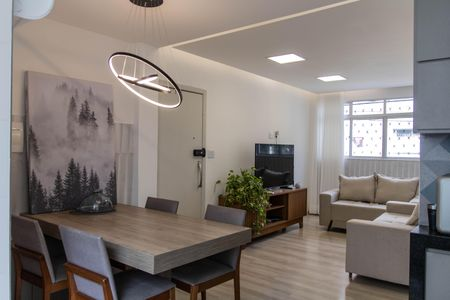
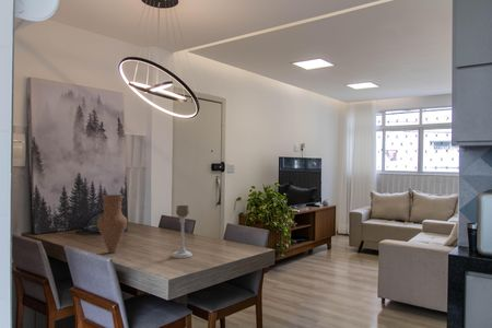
+ vase [96,194,129,254]
+ candle holder [171,204,194,259]
